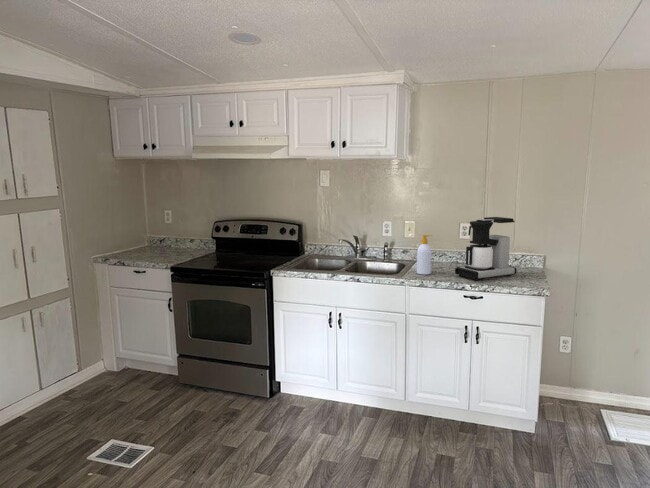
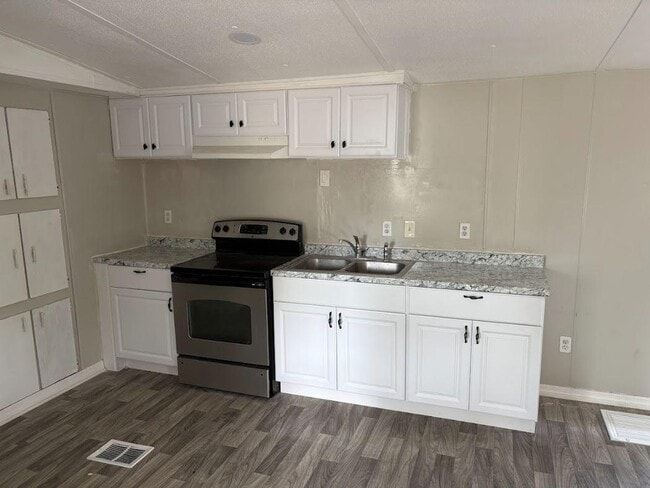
- coffee maker [454,216,518,281]
- soap bottle [416,234,434,276]
